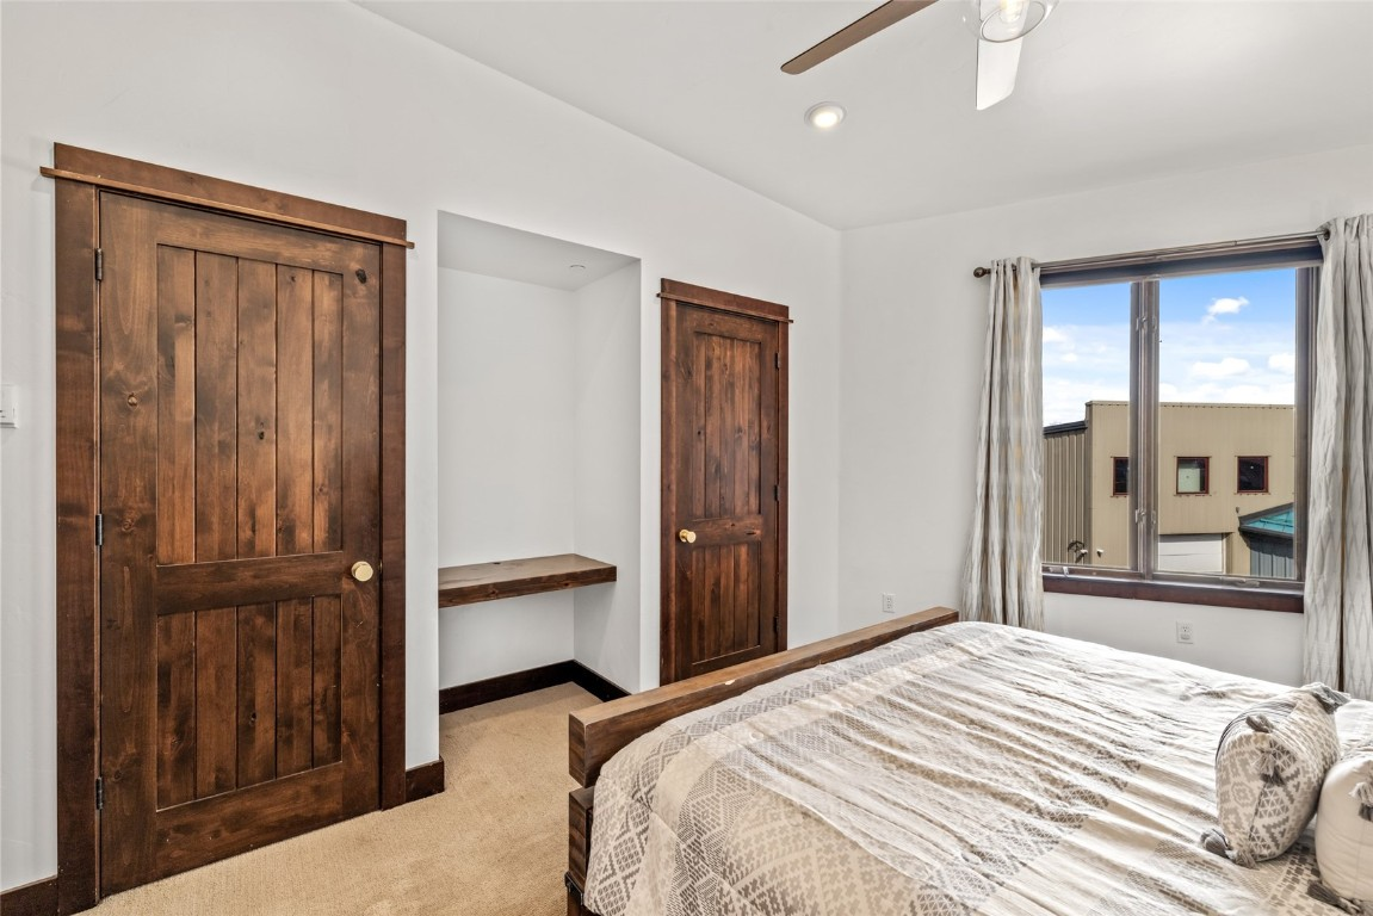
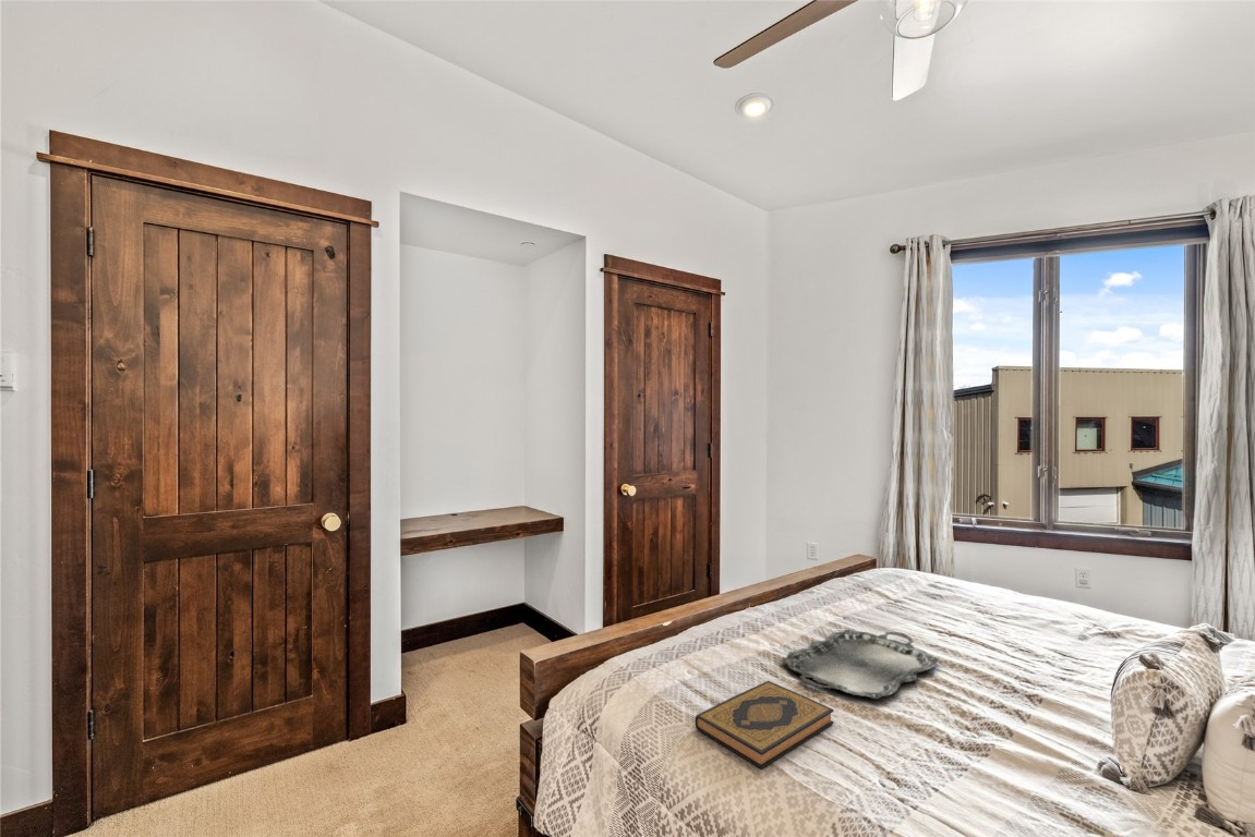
+ hardback book [693,680,835,769]
+ serving tray [780,629,940,700]
